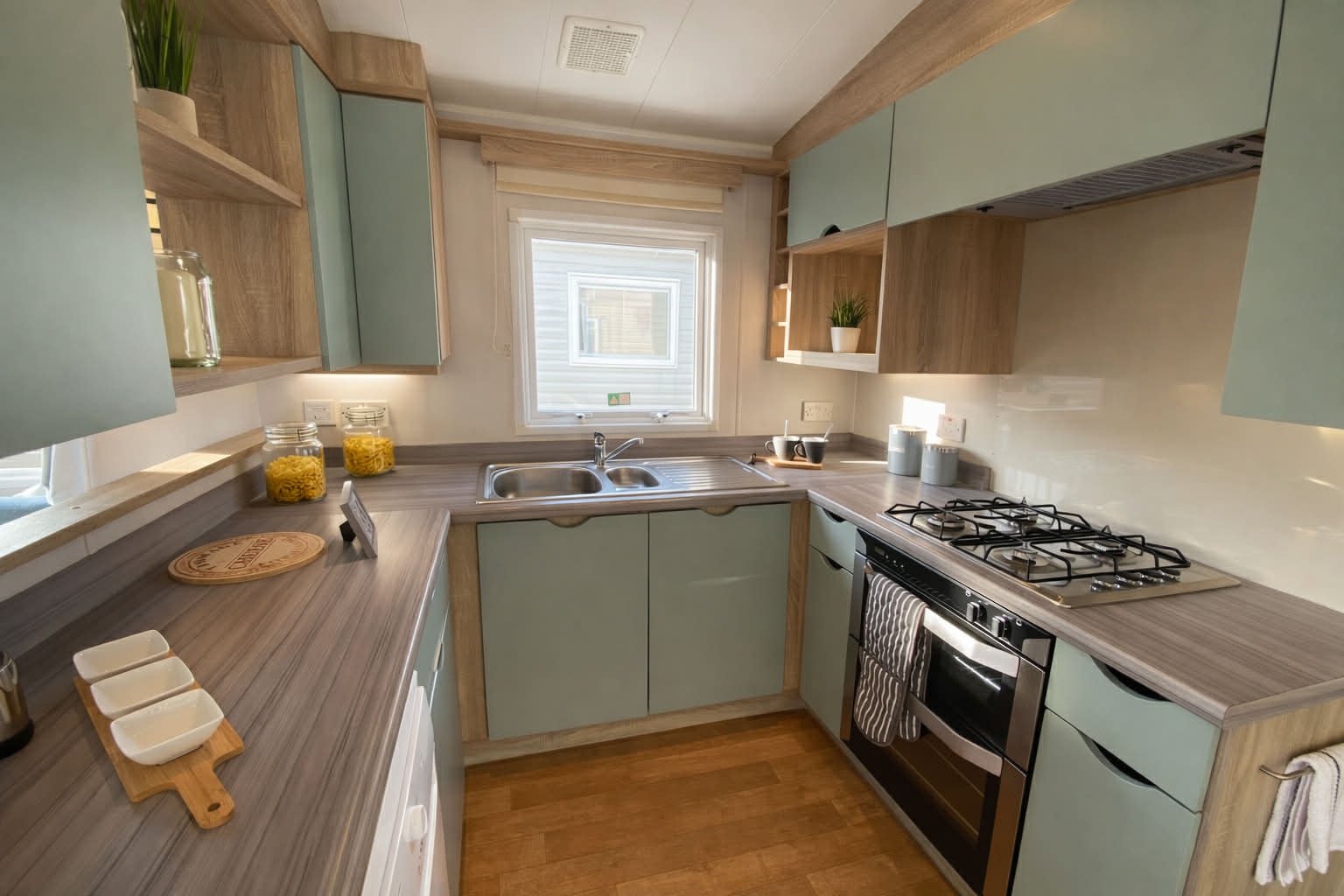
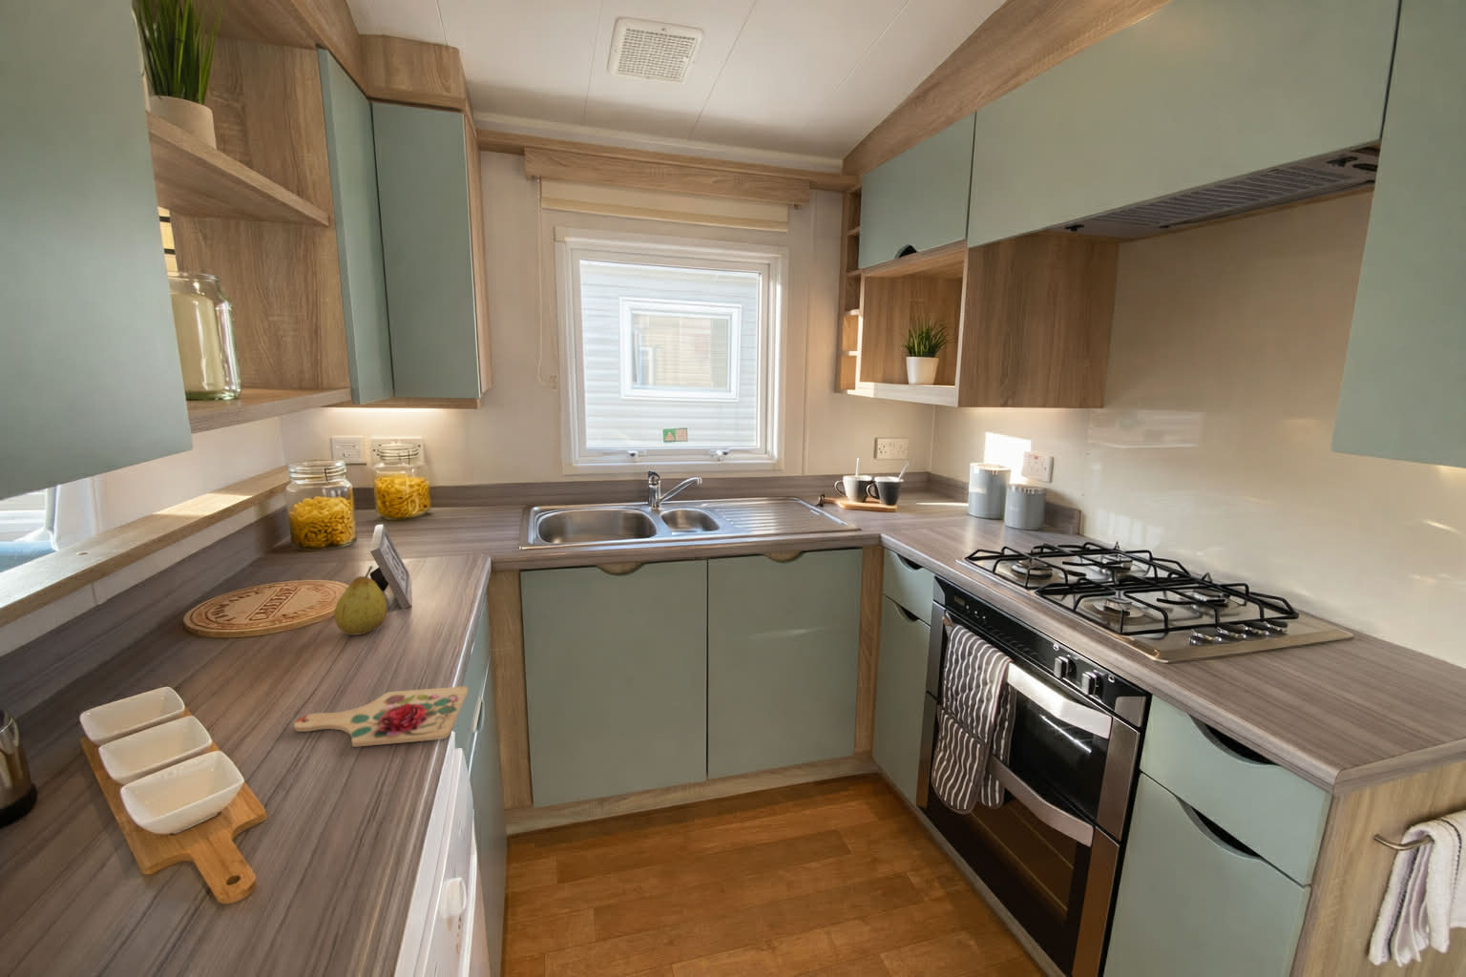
+ fruit [333,565,388,637]
+ cutting board [293,685,469,748]
